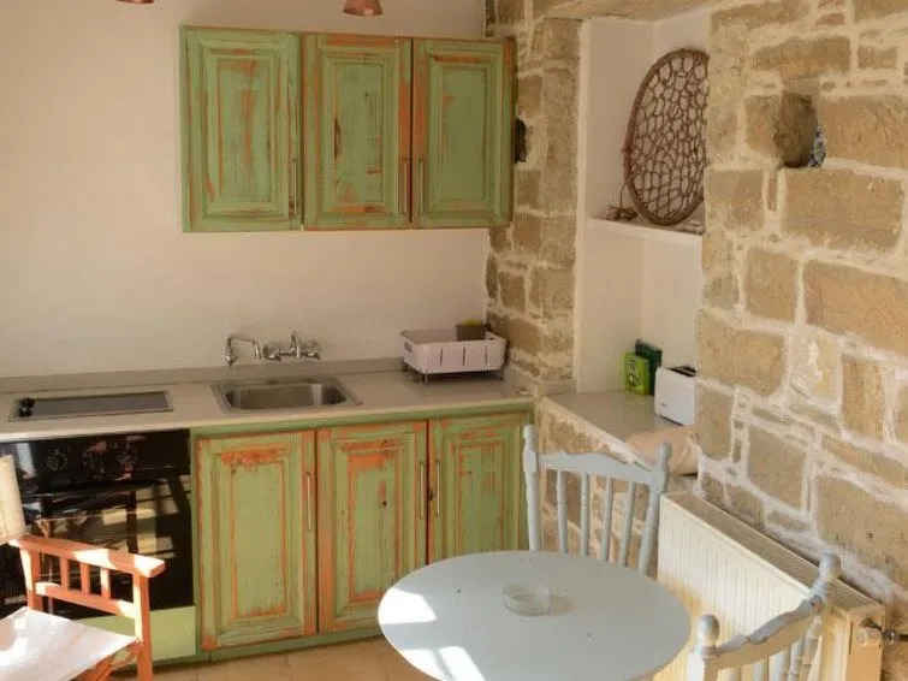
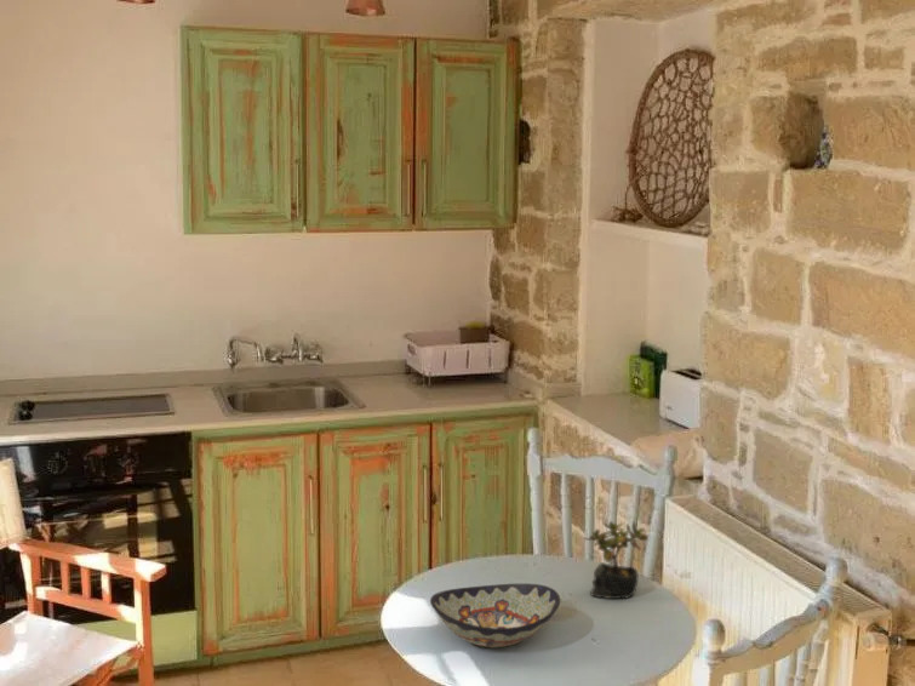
+ succulent plant [582,520,650,600]
+ decorative bowl [429,582,561,648]
